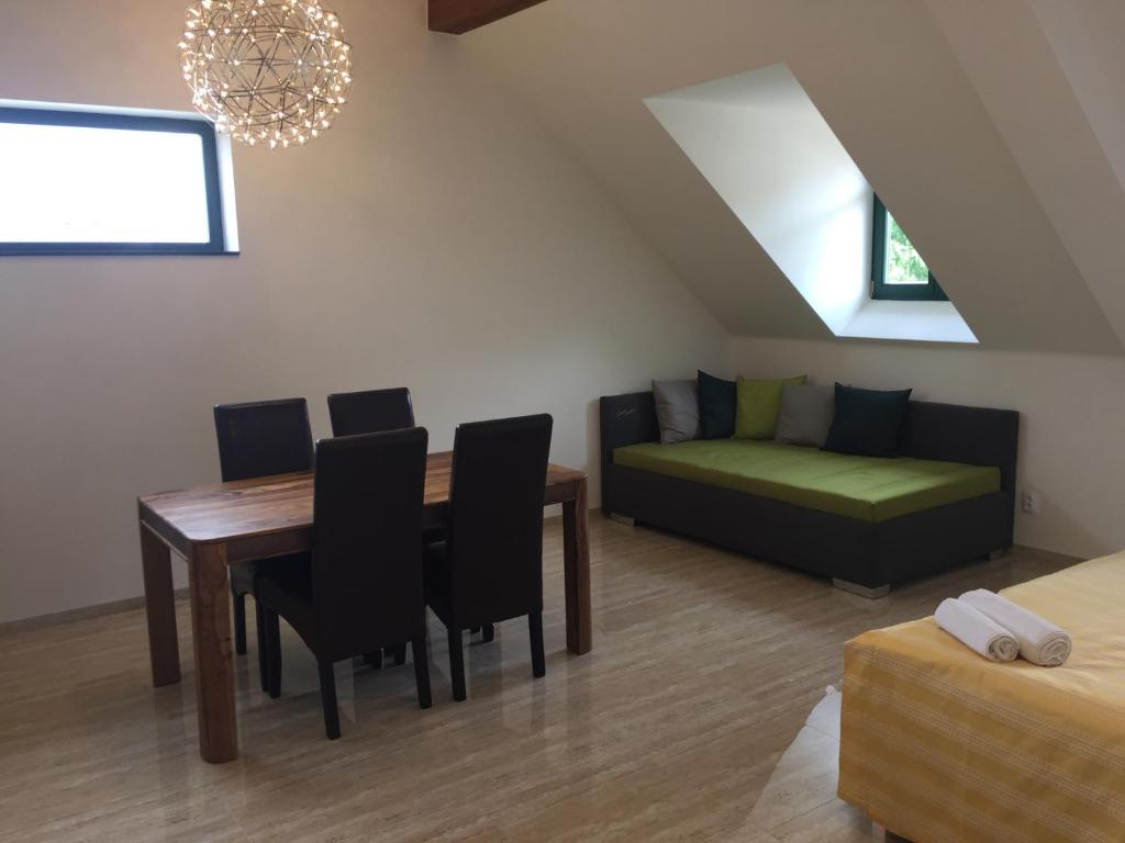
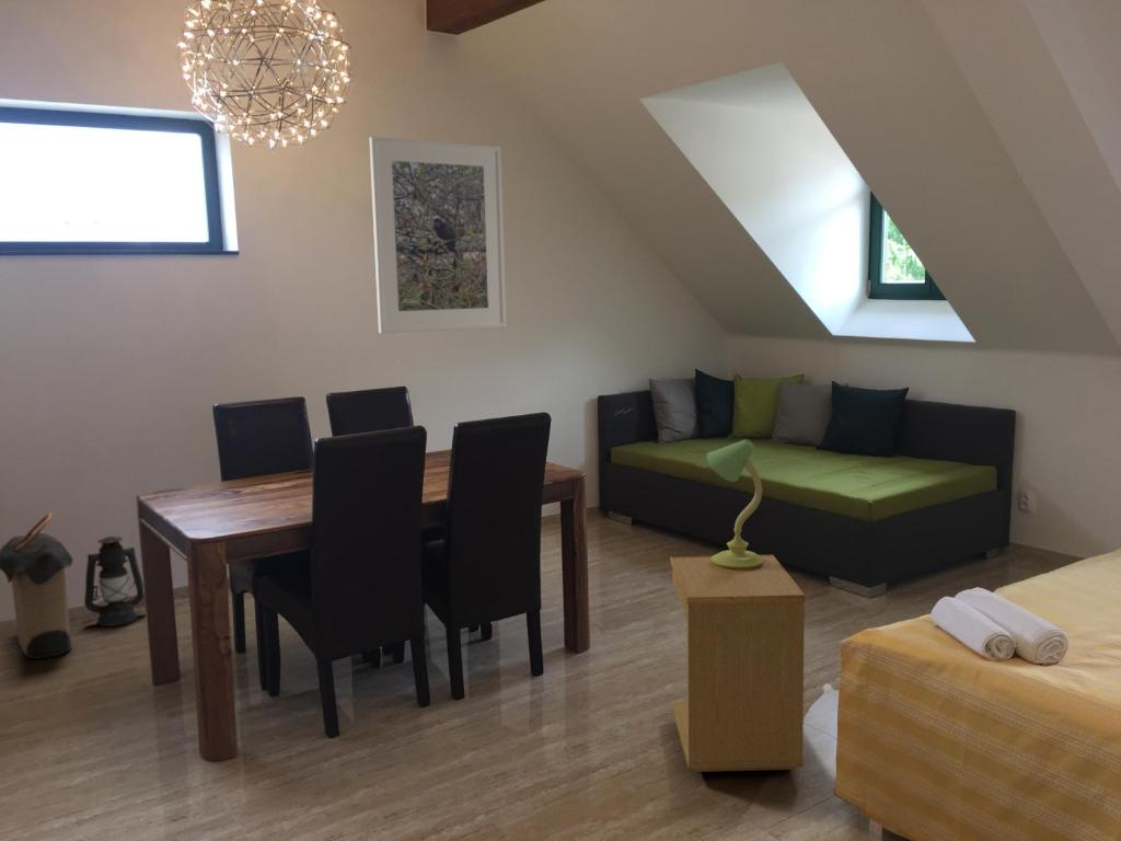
+ lantern [83,535,146,627]
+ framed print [369,136,507,335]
+ side table [669,553,807,773]
+ laundry hamper [0,511,74,660]
+ table lamp [706,438,764,569]
